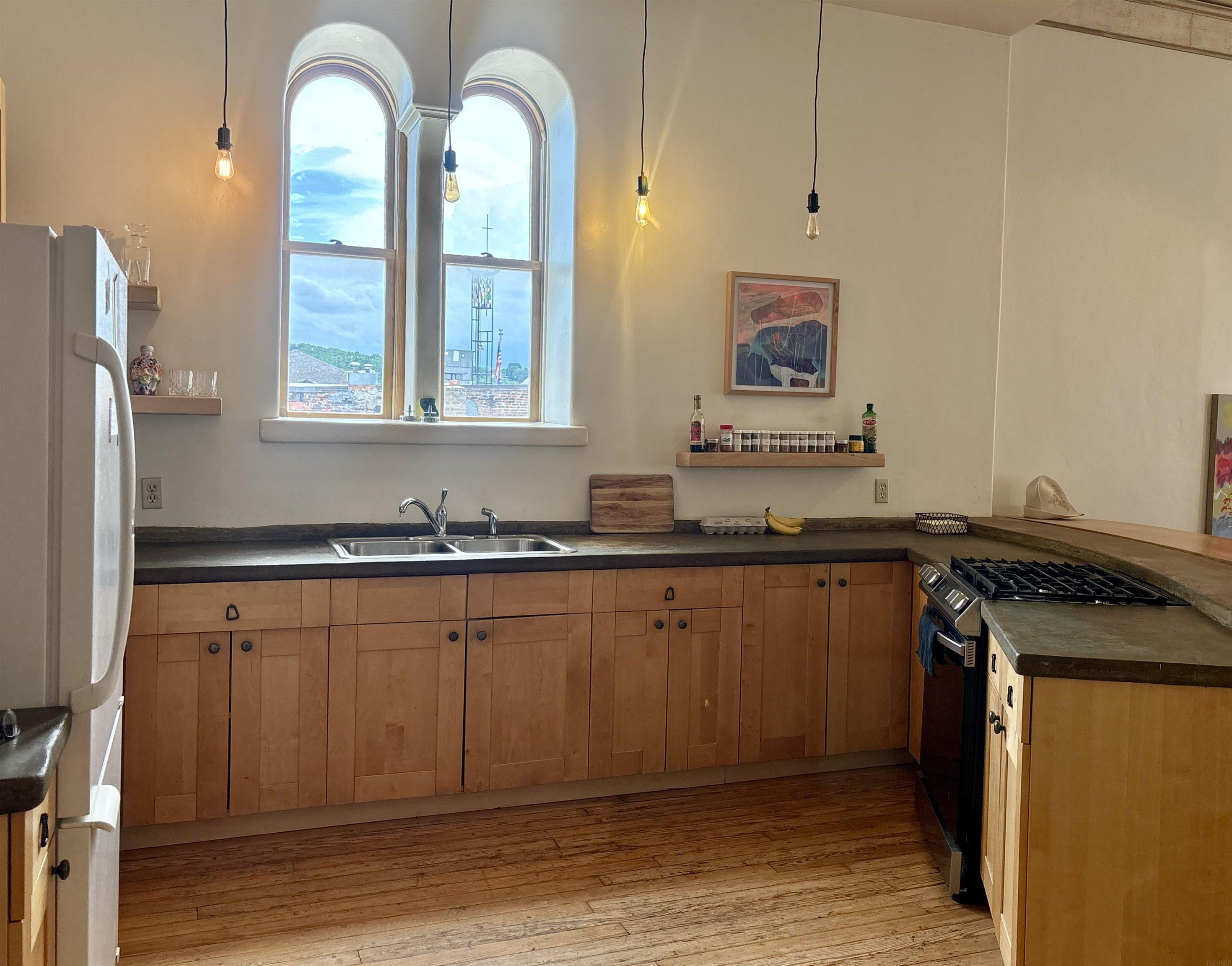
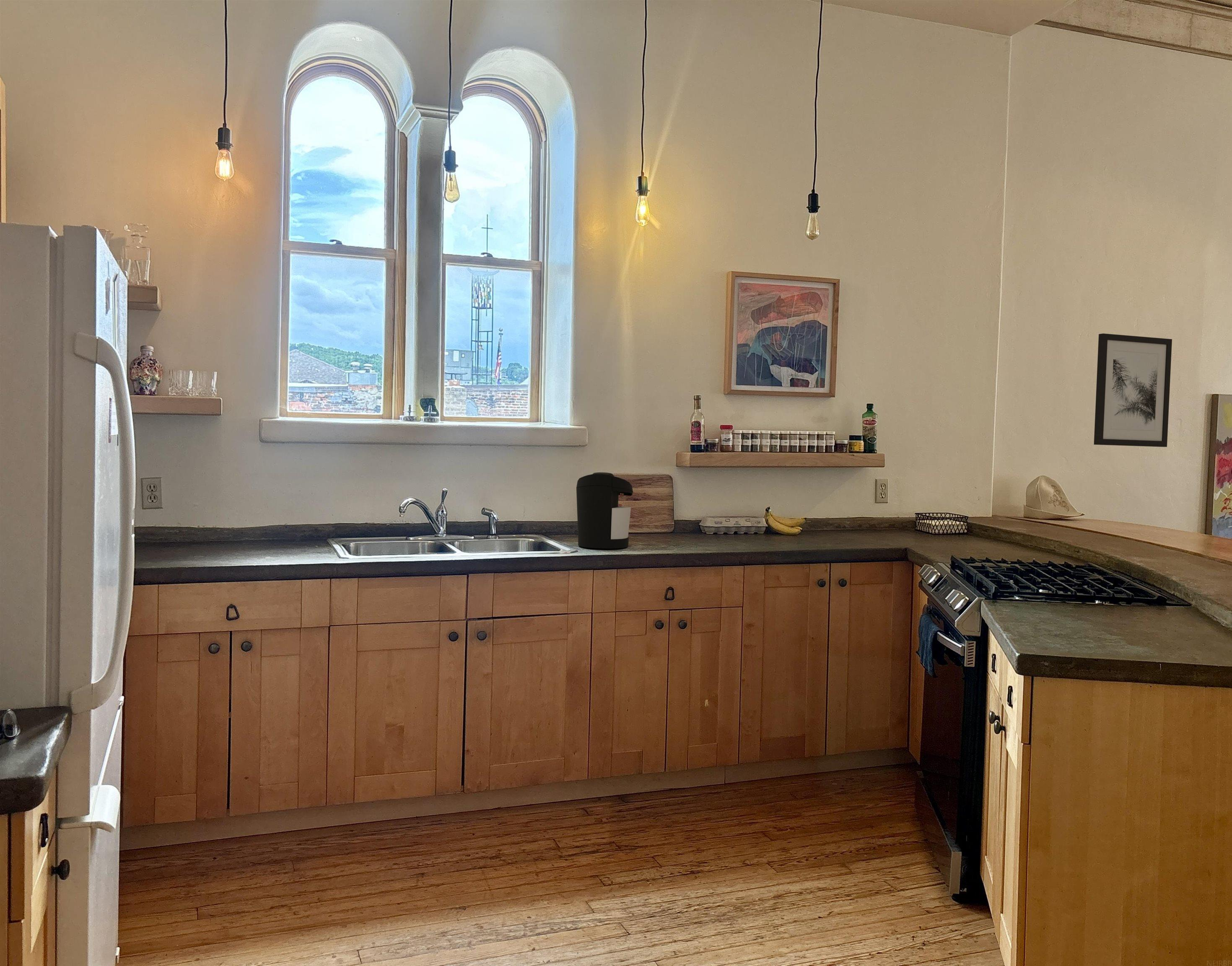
+ wall art [1093,333,1172,447]
+ coffee maker [576,472,633,549]
